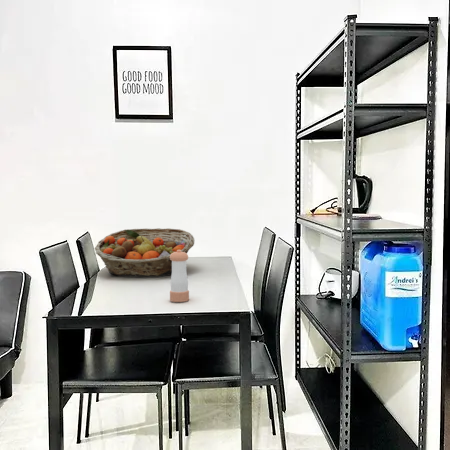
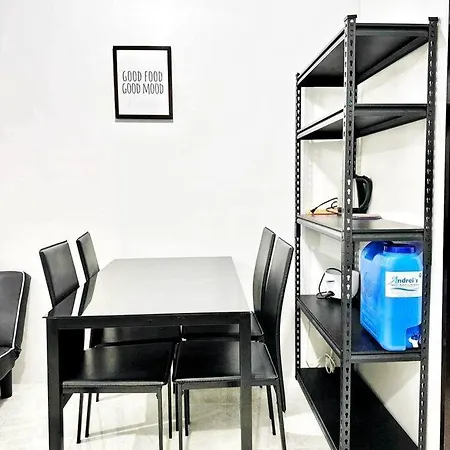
- fruit basket [94,227,195,277]
- pepper shaker [169,250,190,303]
